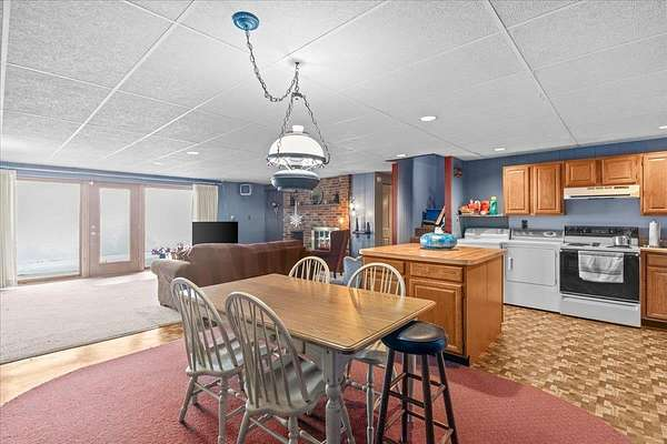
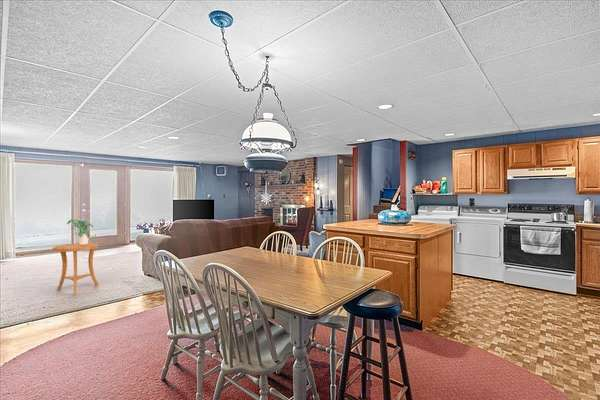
+ side table [52,242,99,296]
+ potted plant [66,219,95,245]
